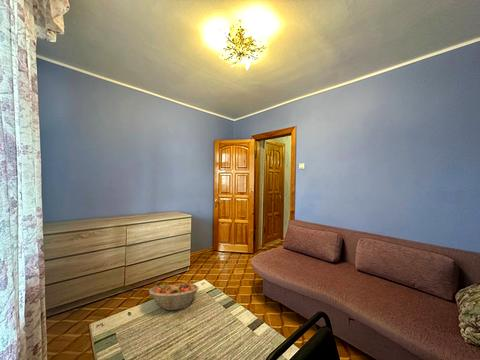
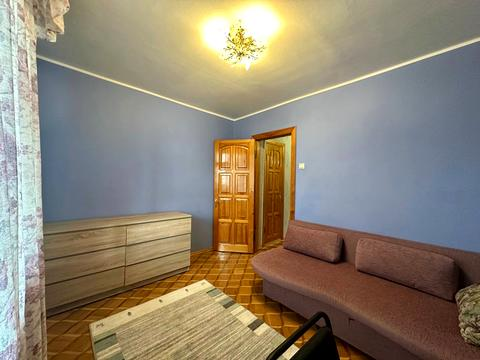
- fruit basket [148,280,200,312]
